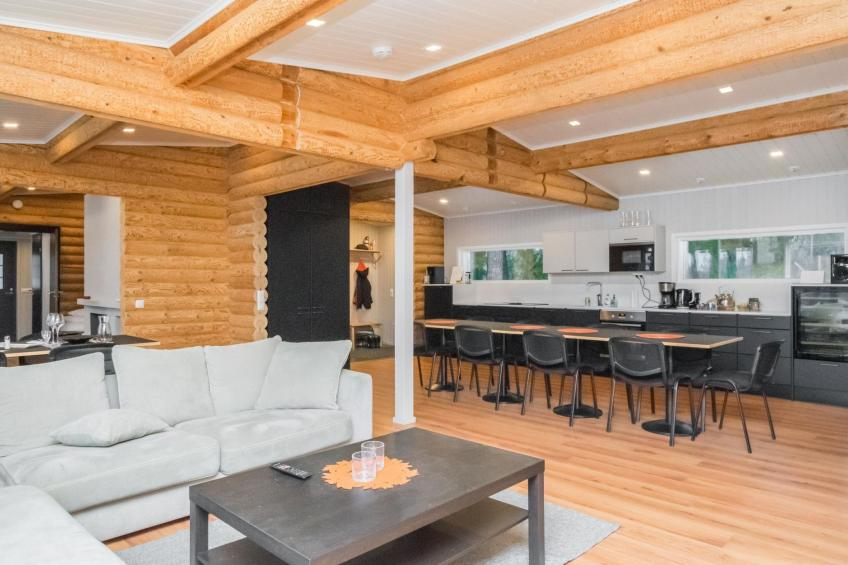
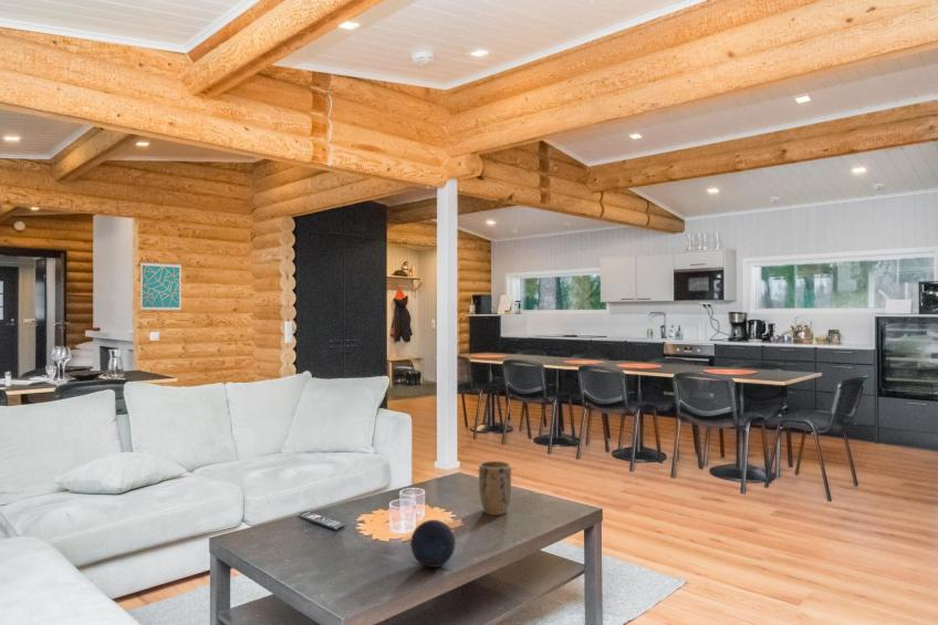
+ decorative orb [409,519,457,569]
+ wall art [139,260,183,312]
+ plant pot [478,460,512,517]
